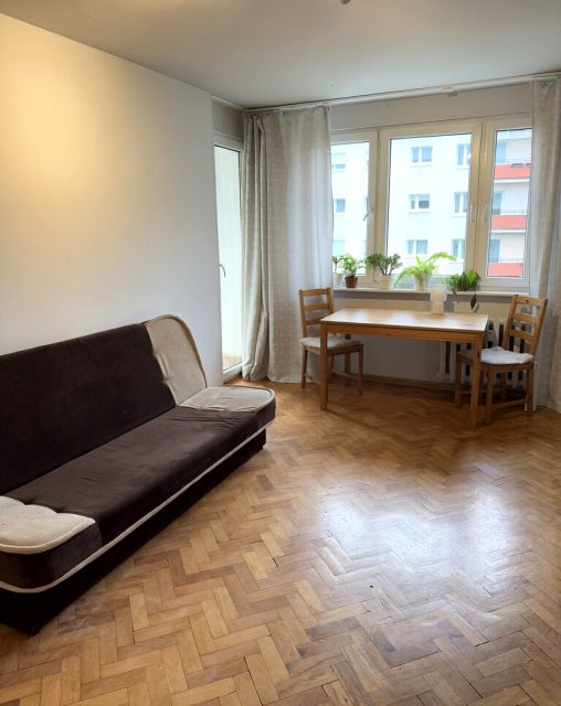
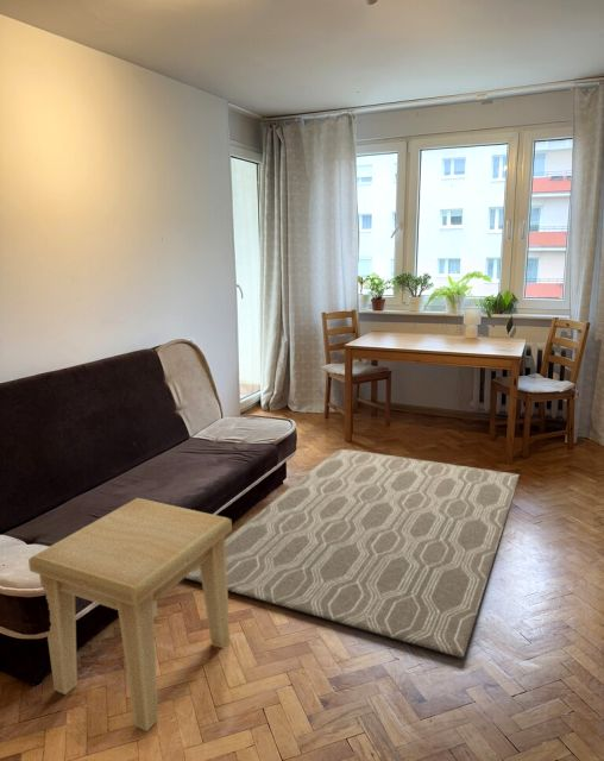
+ rug [183,448,521,659]
+ side table [27,497,233,732]
